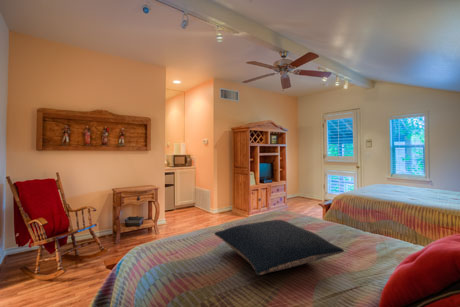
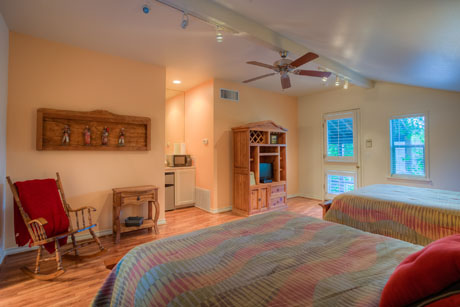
- pillow [213,219,345,276]
